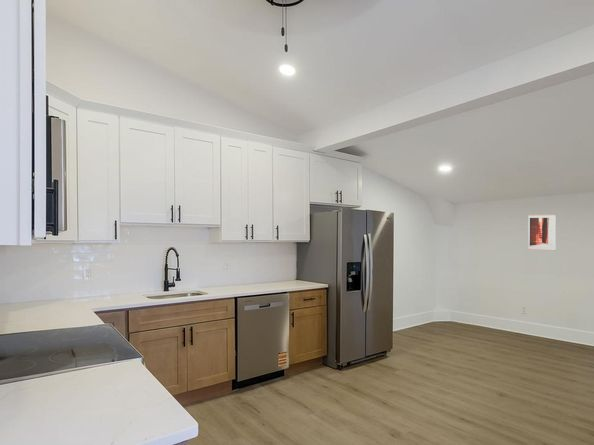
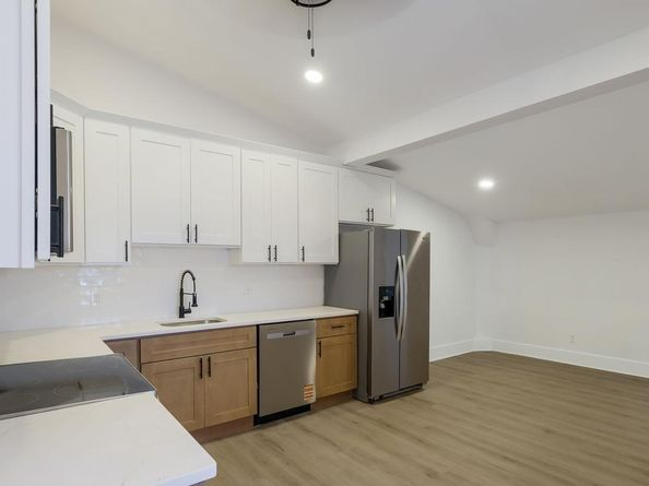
- wall art [527,213,556,252]
